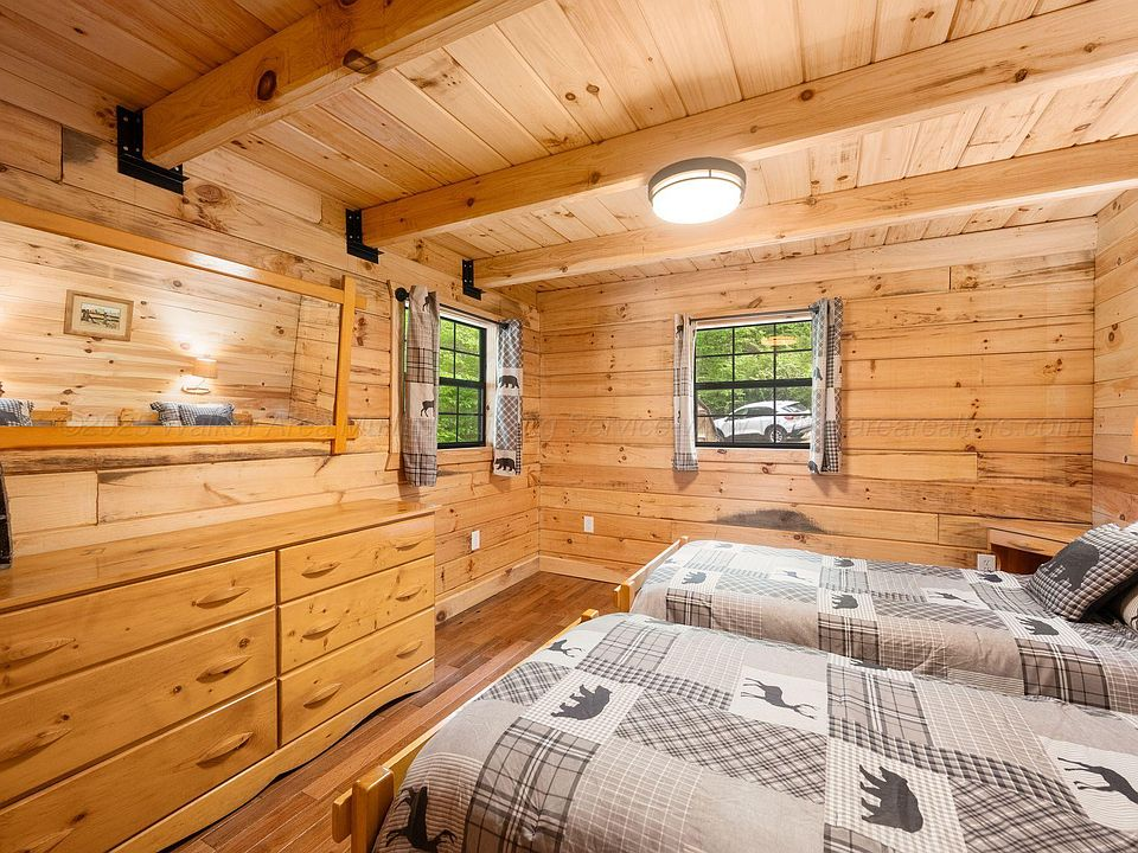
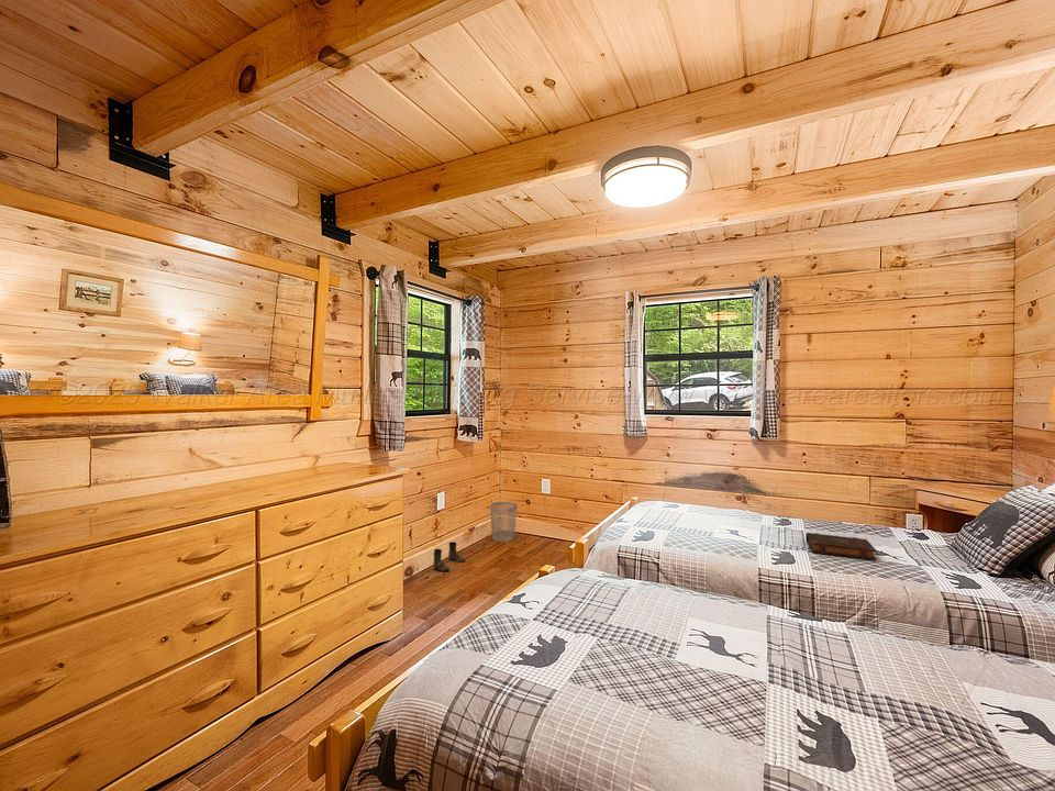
+ wastebasket [489,501,519,543]
+ book [804,532,877,561]
+ boots [432,541,466,572]
